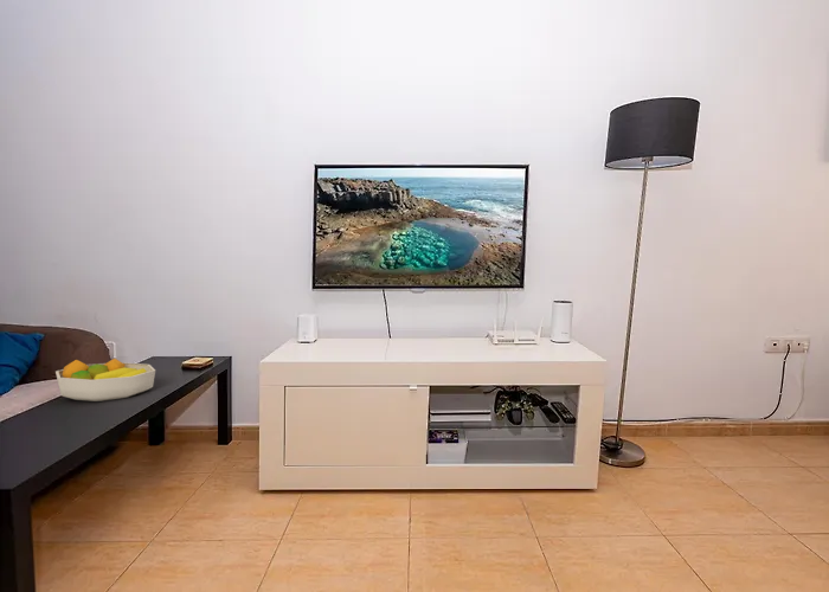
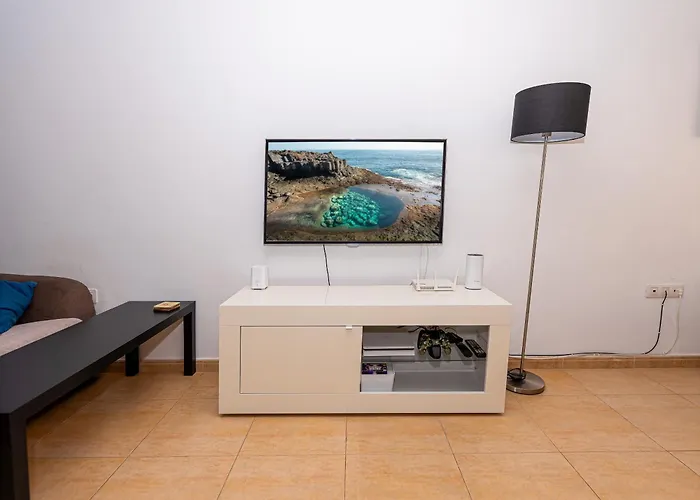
- fruit bowl [54,358,156,403]
